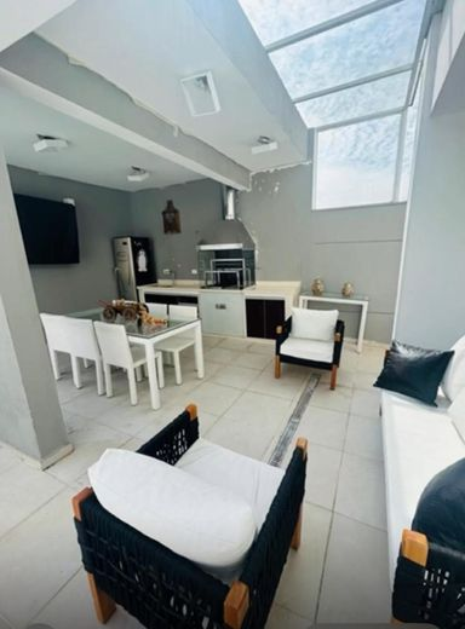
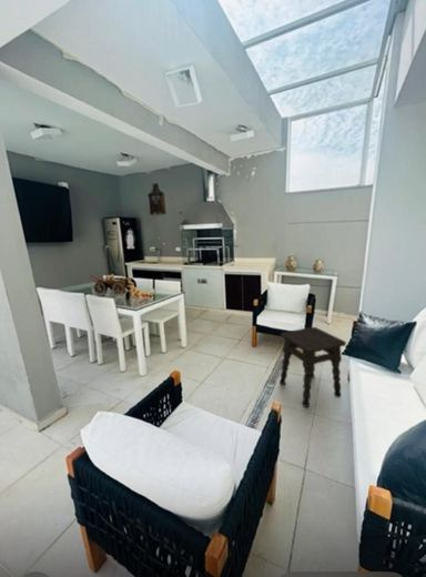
+ side table [278,326,347,408]
